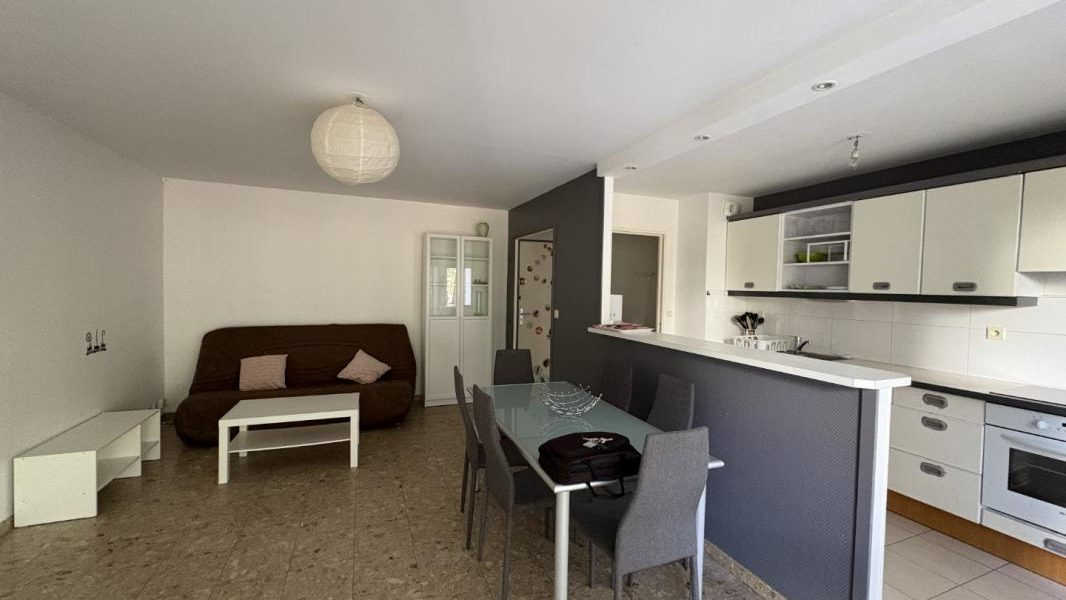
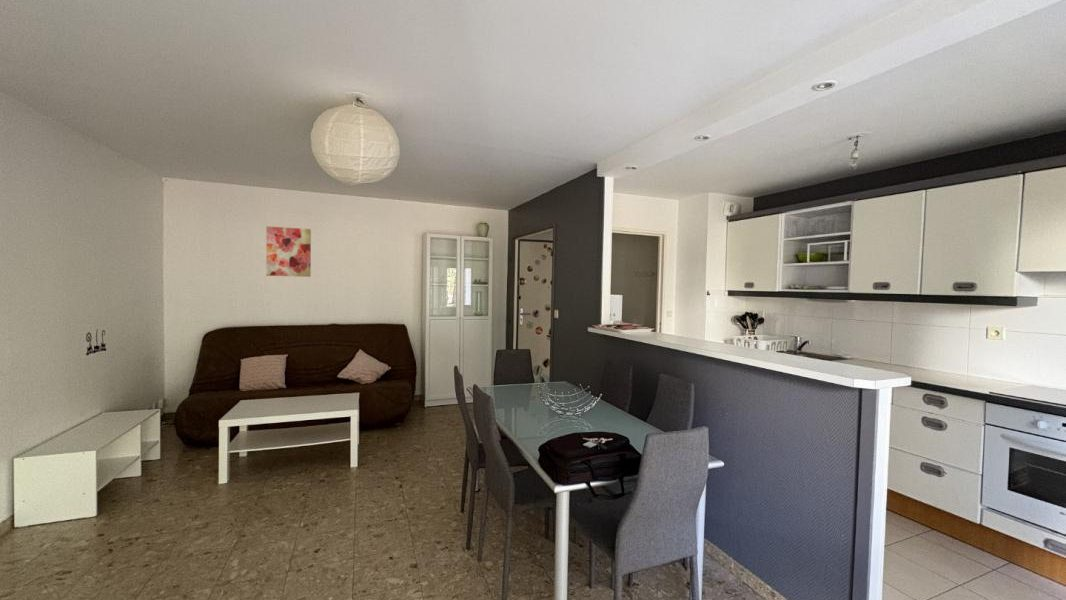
+ wall art [265,225,312,278]
